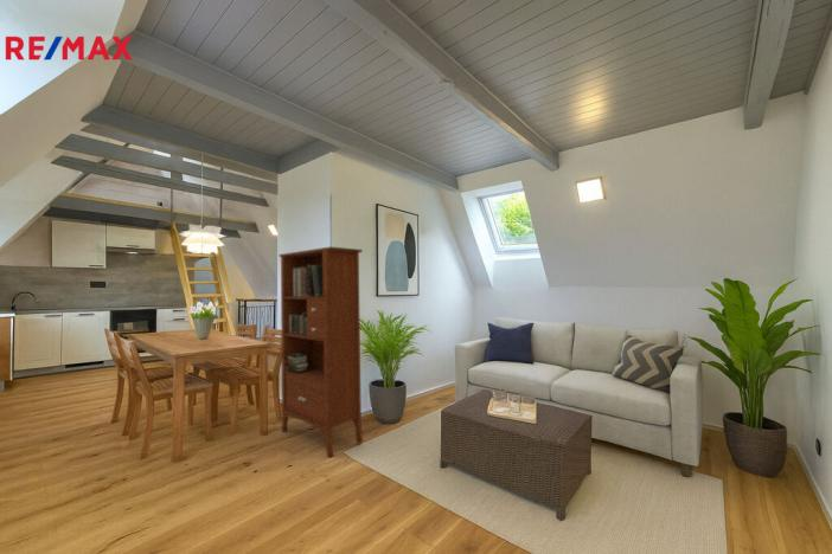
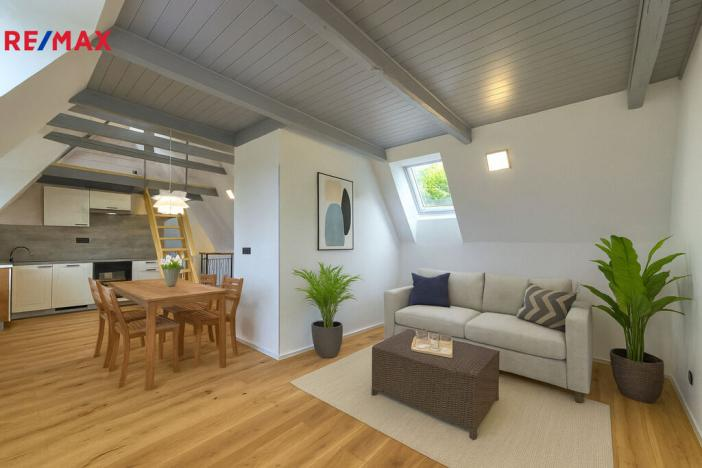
- bookcase [277,246,364,458]
